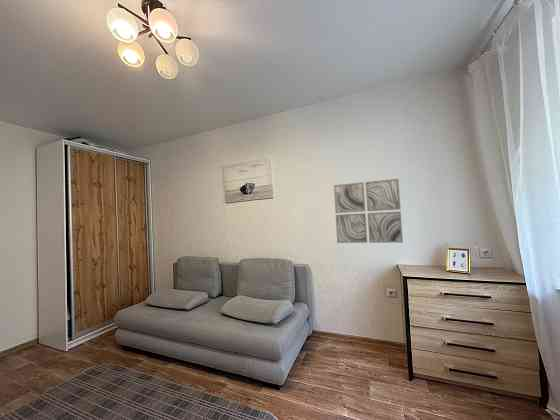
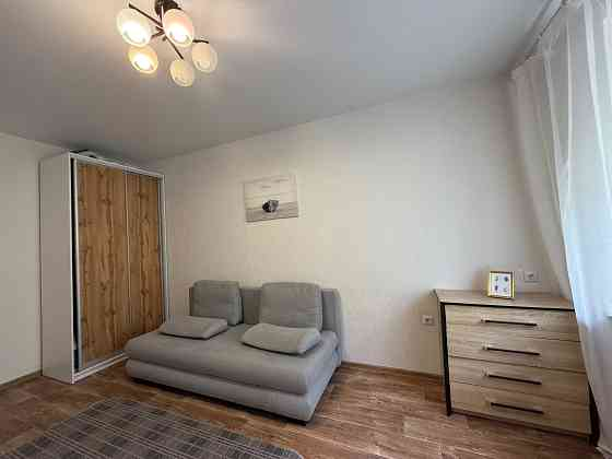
- wall art [333,178,404,244]
